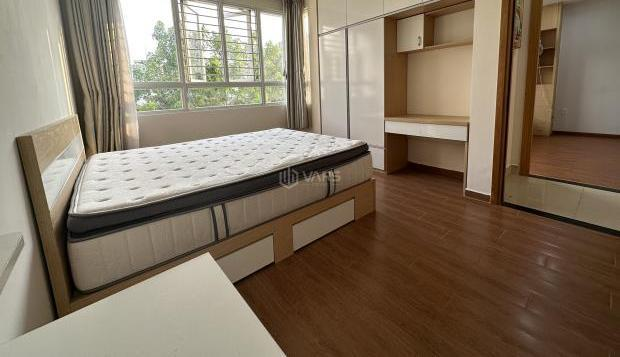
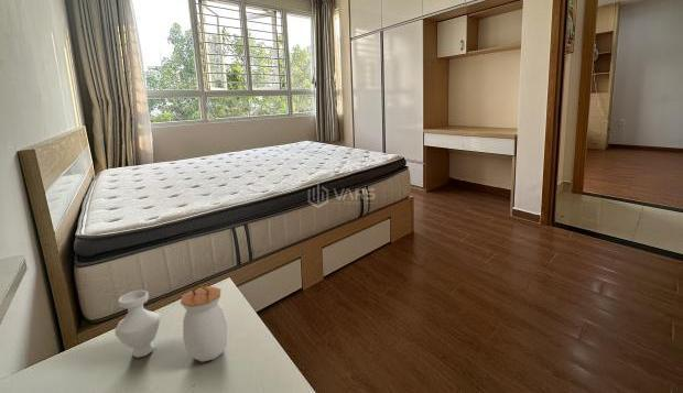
+ jar [115,283,228,363]
